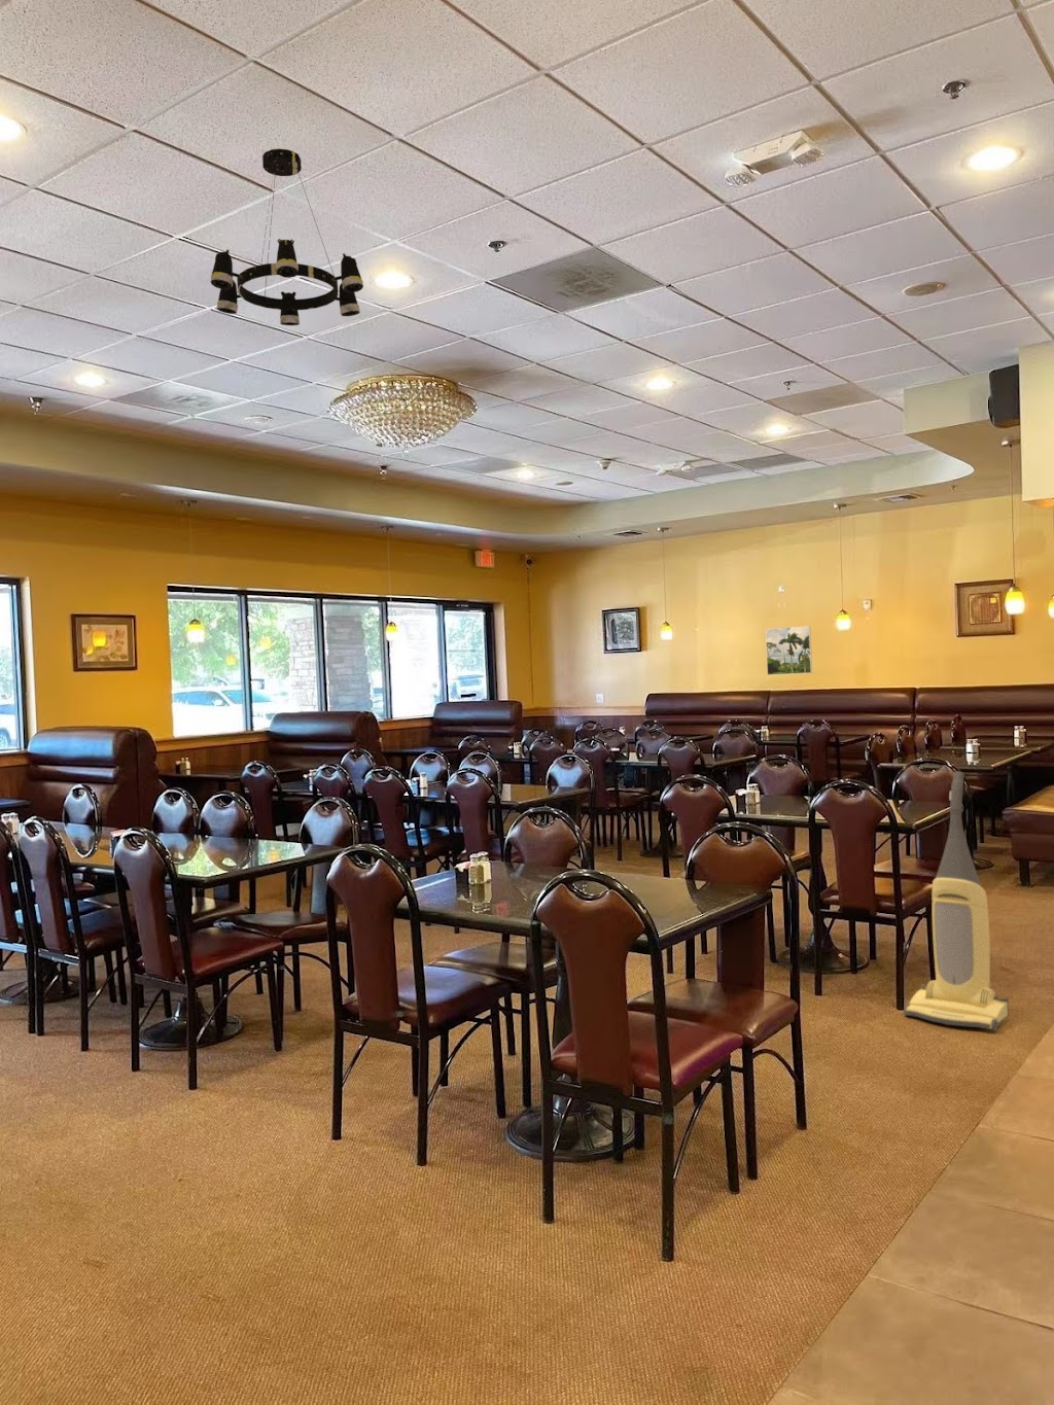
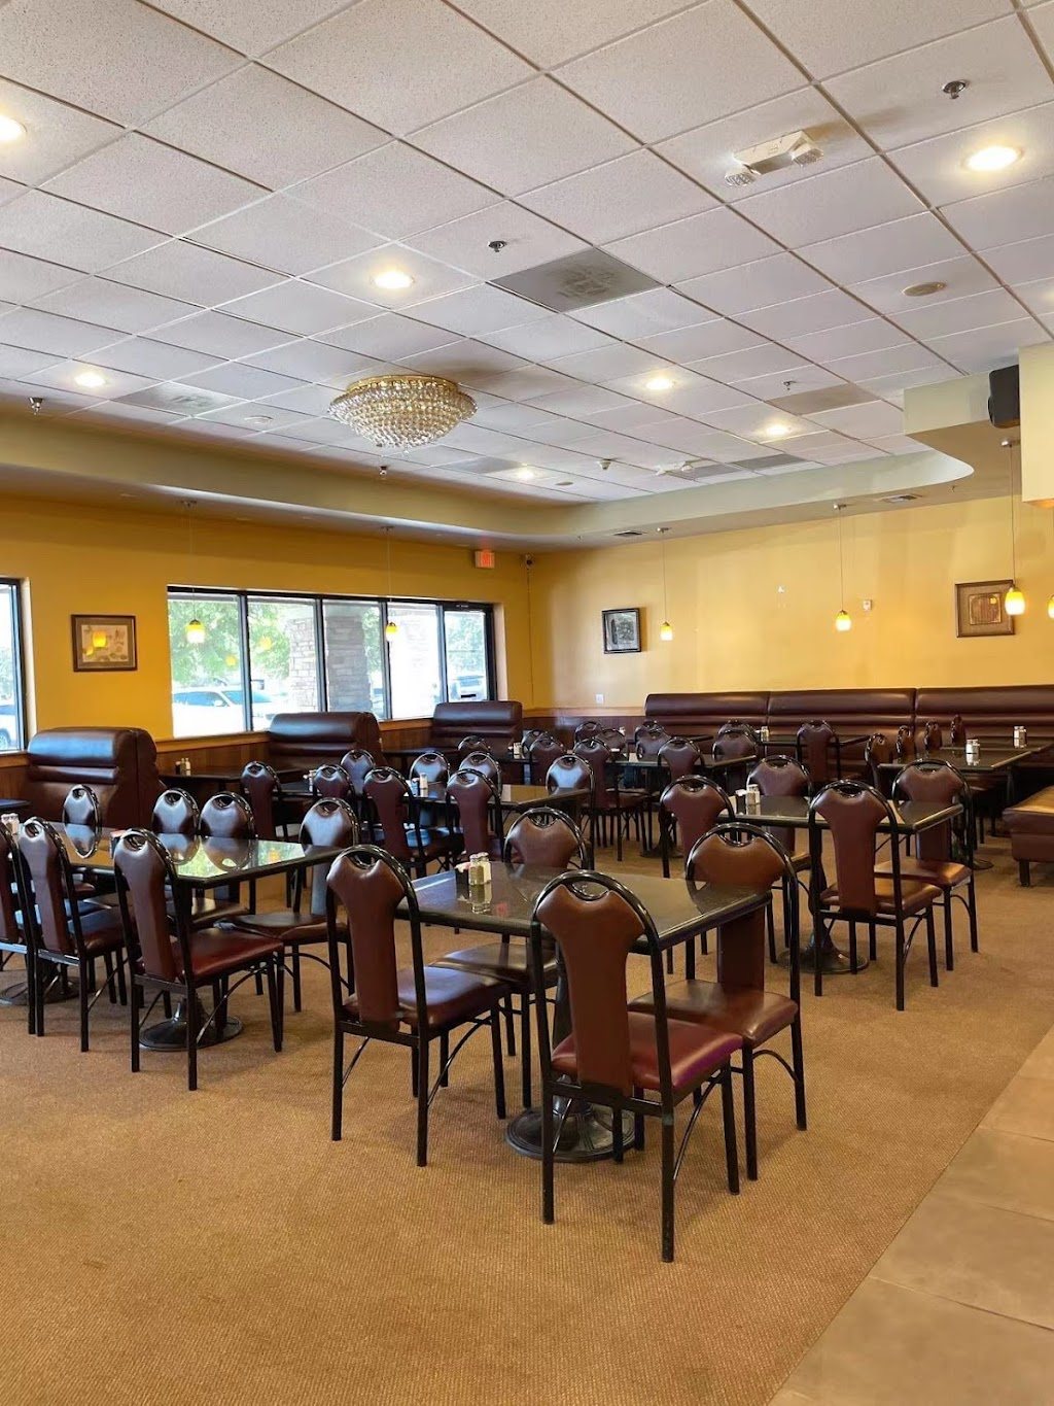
- vacuum cleaner [902,771,1010,1032]
- chandelier [210,148,364,327]
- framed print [765,624,813,676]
